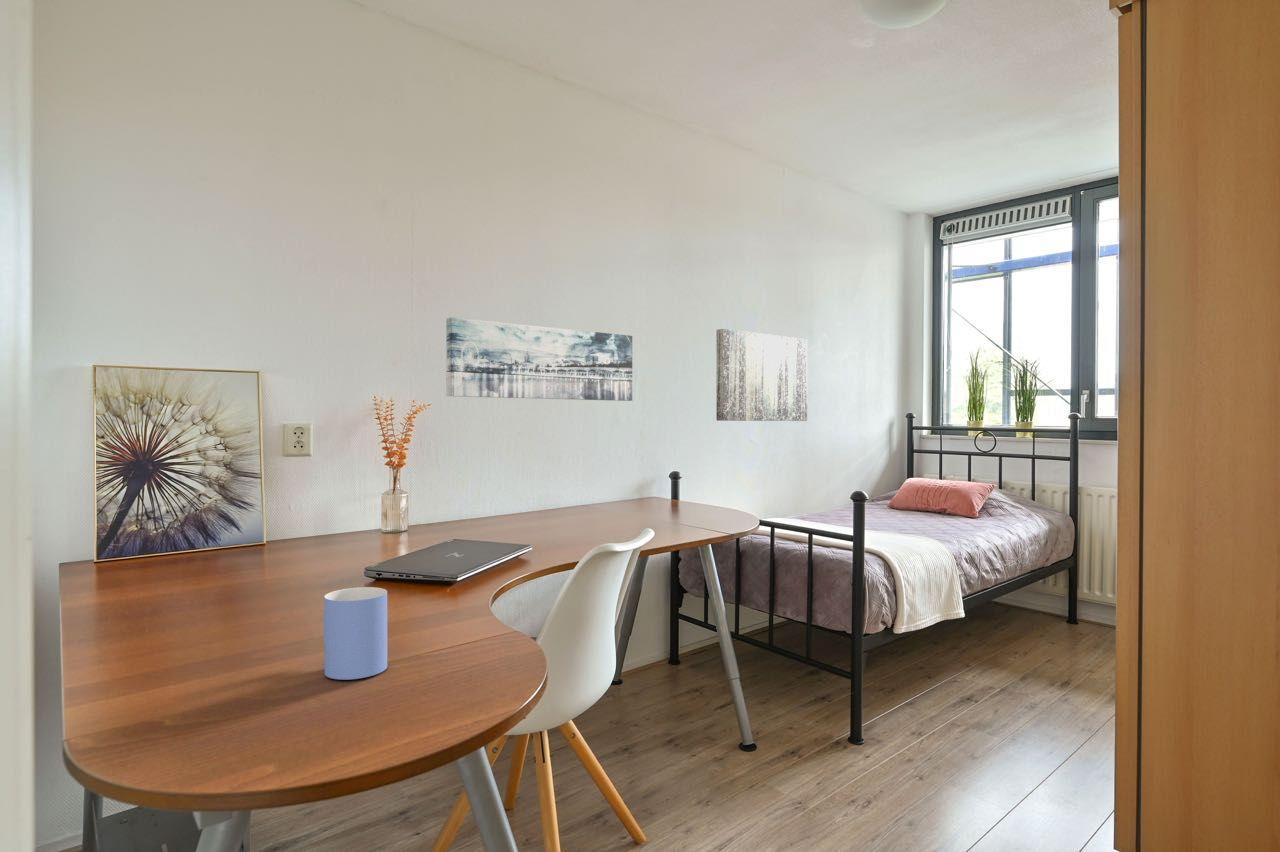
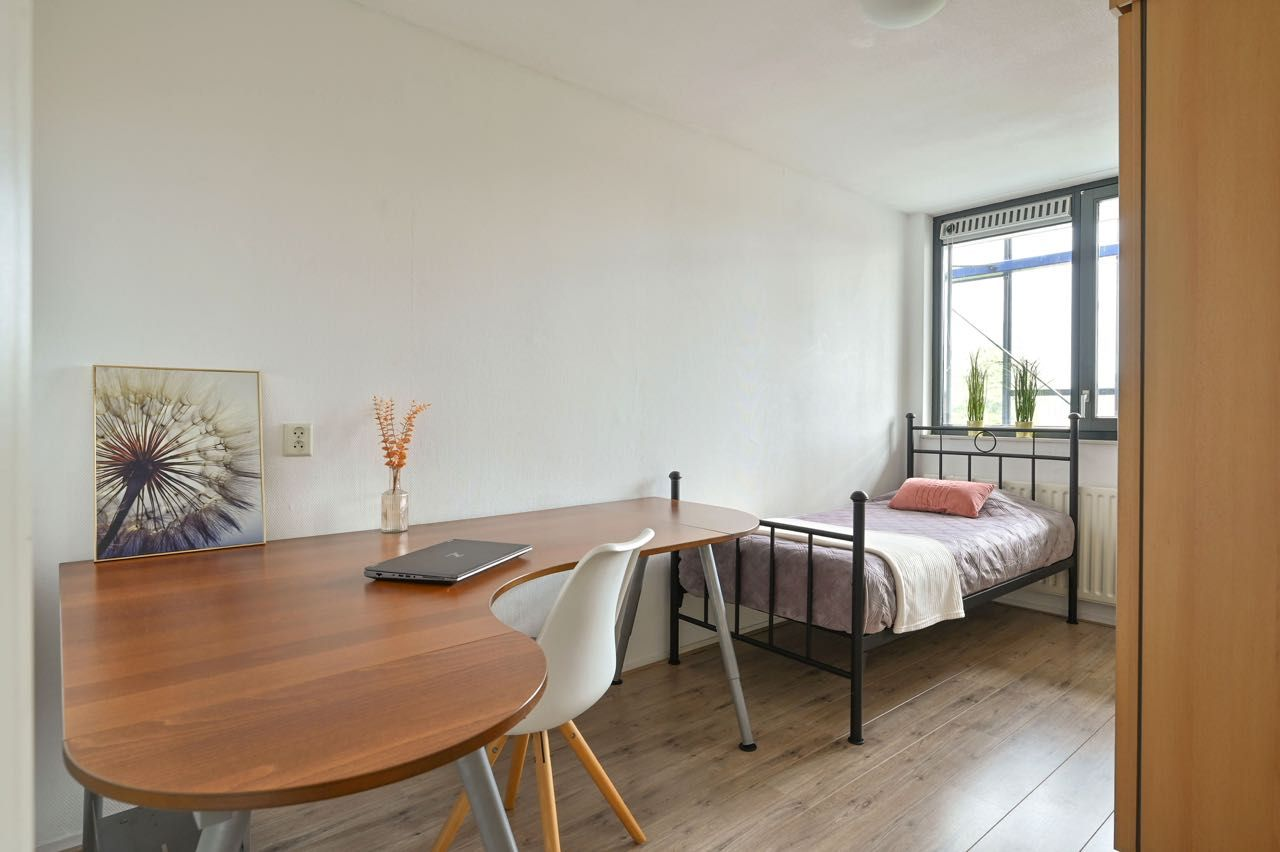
- wall art [445,316,633,402]
- mug [323,586,388,681]
- wall art [715,328,809,422]
